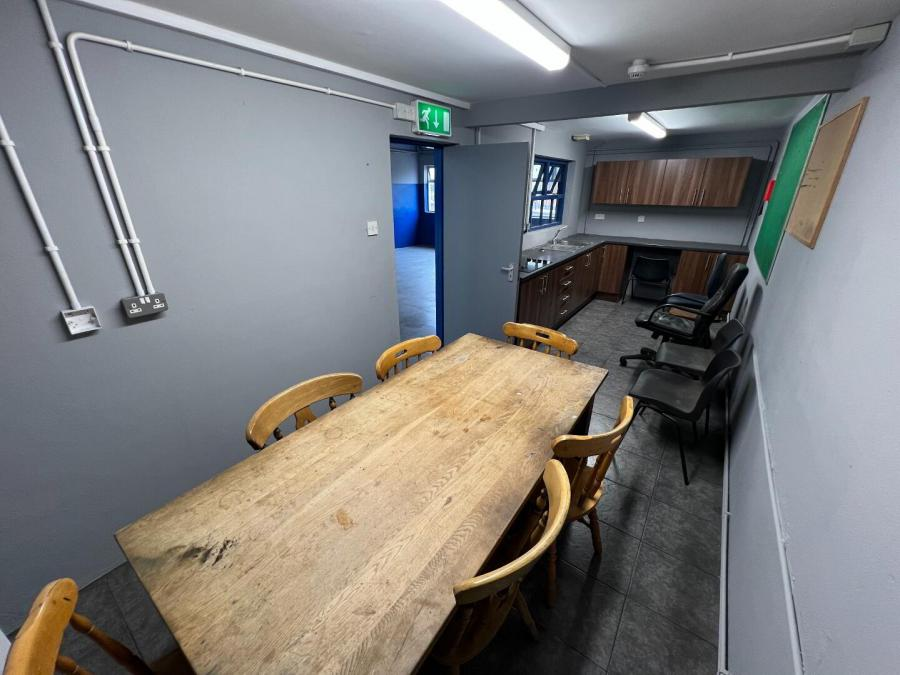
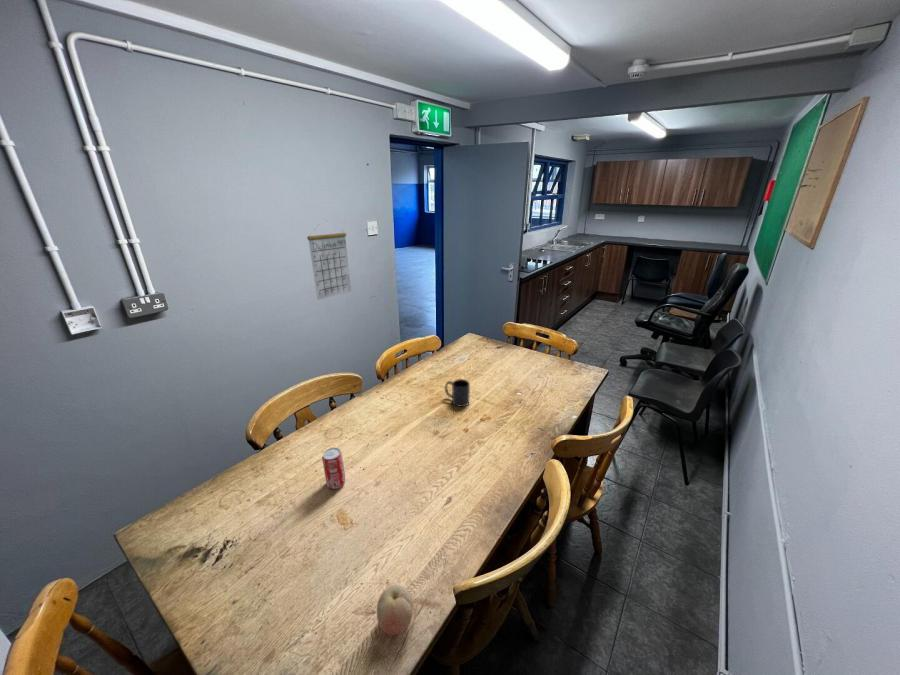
+ fruit [376,584,414,636]
+ calendar [306,219,352,301]
+ beverage can [321,447,347,490]
+ mug [444,378,471,408]
